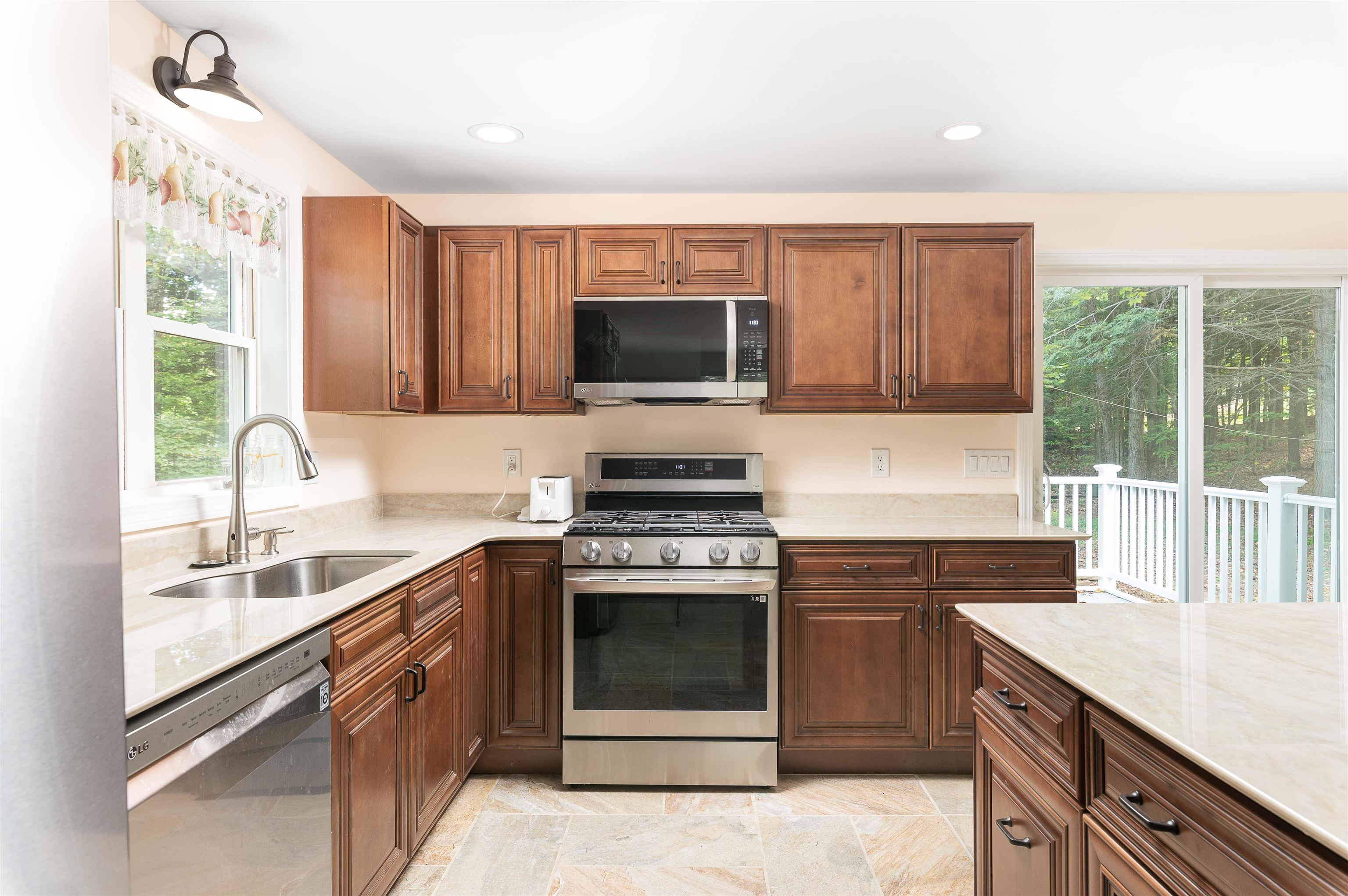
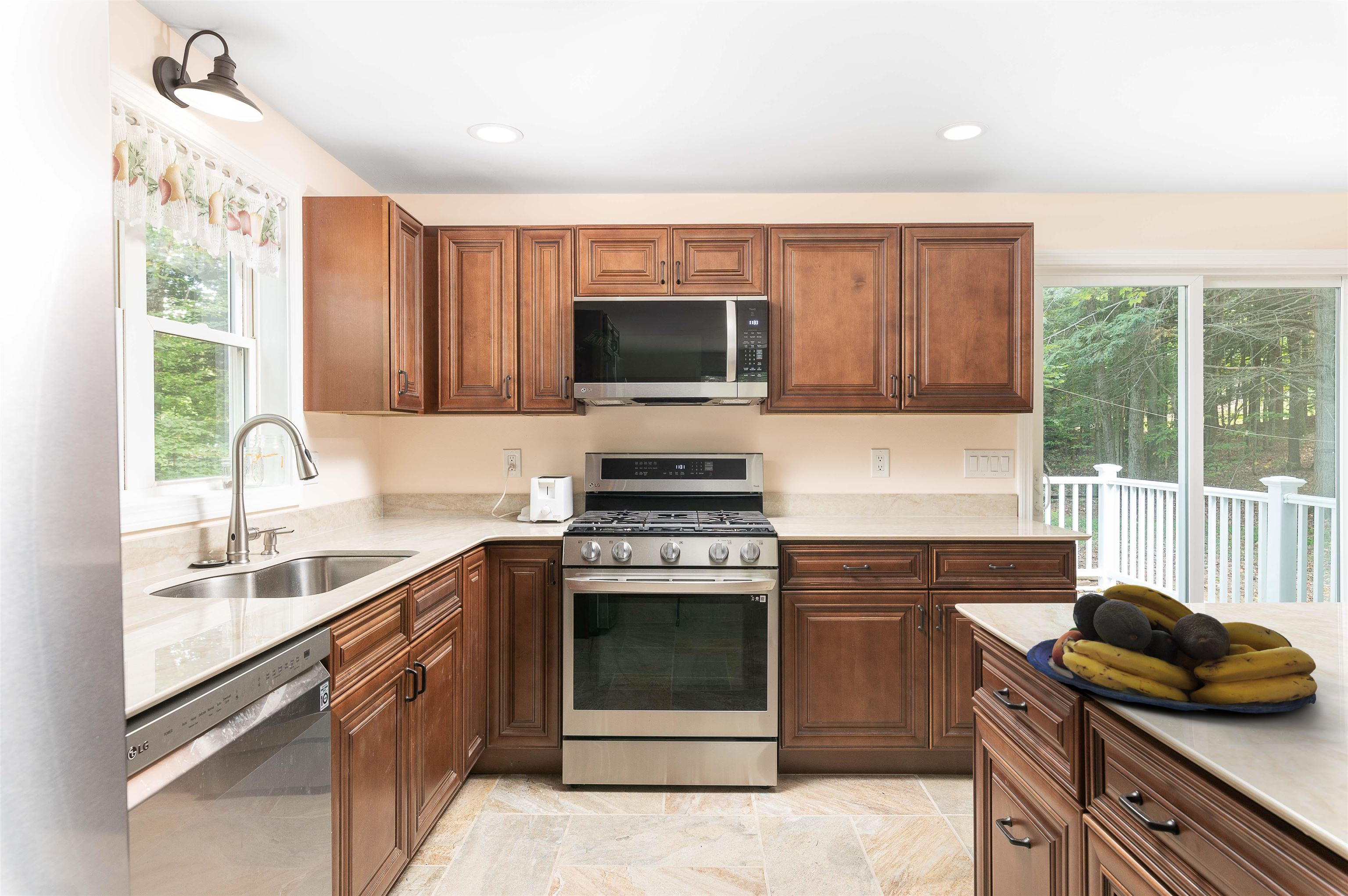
+ fruit bowl [1026,584,1318,714]
